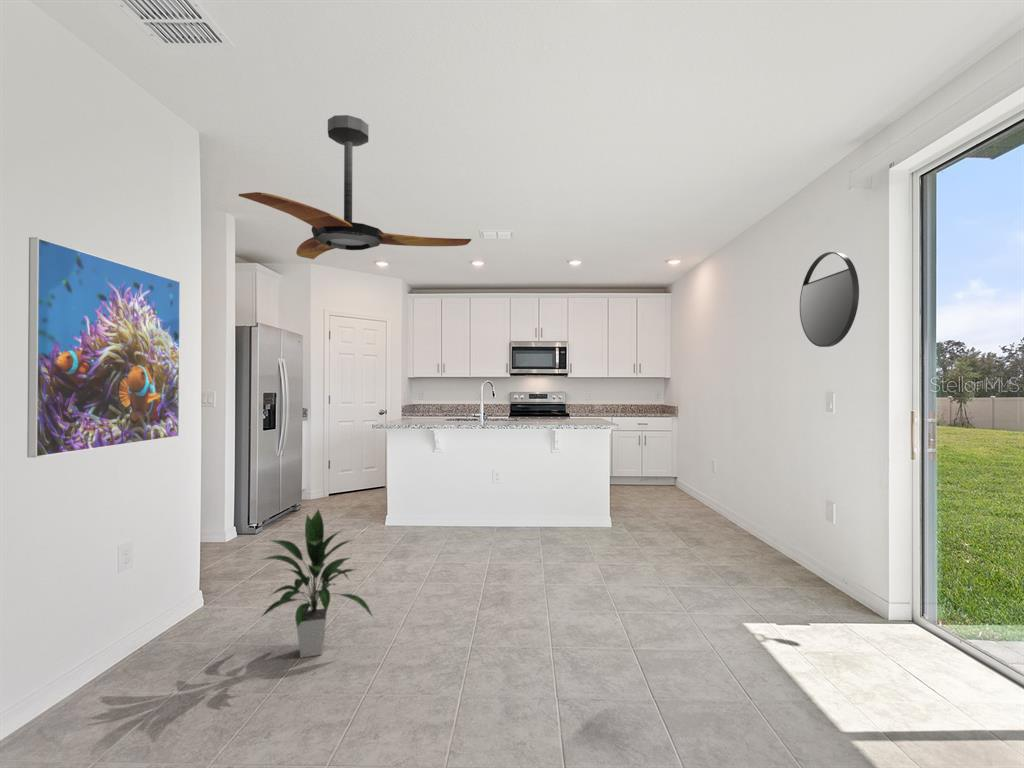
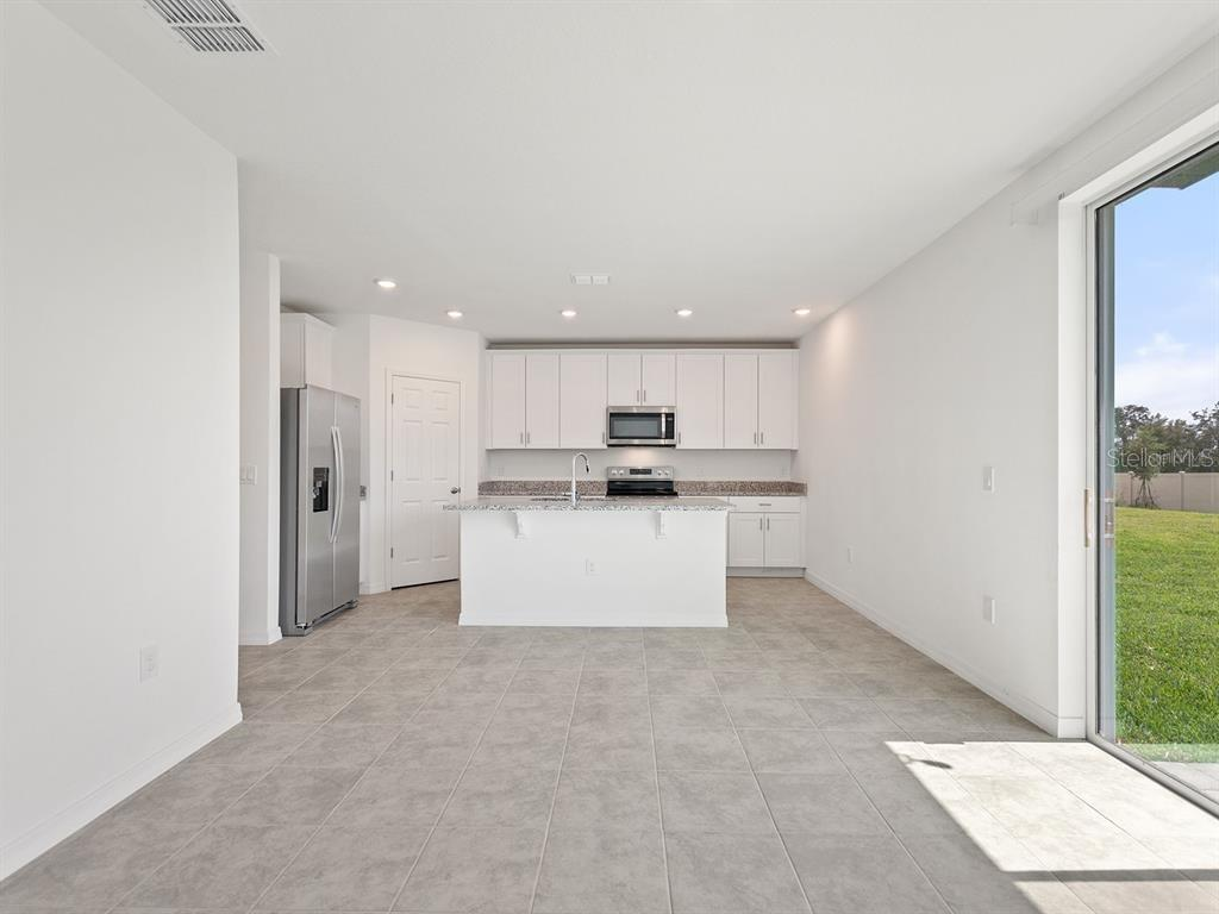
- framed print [26,236,181,458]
- indoor plant [257,507,375,659]
- home mirror [799,251,860,348]
- ceiling fan [238,114,472,260]
